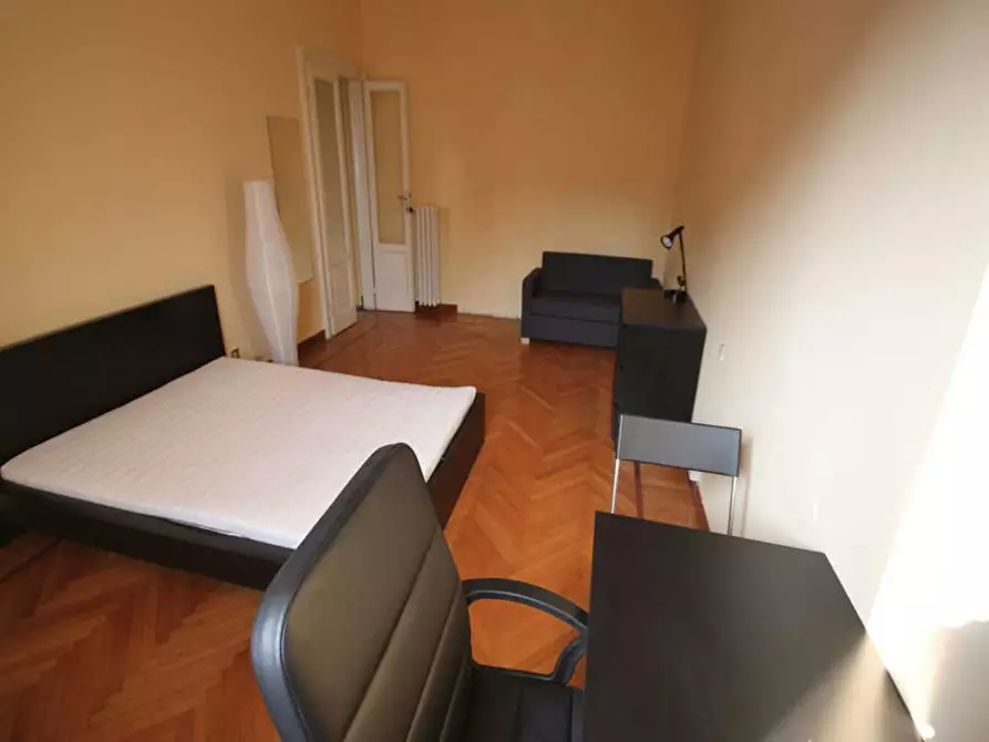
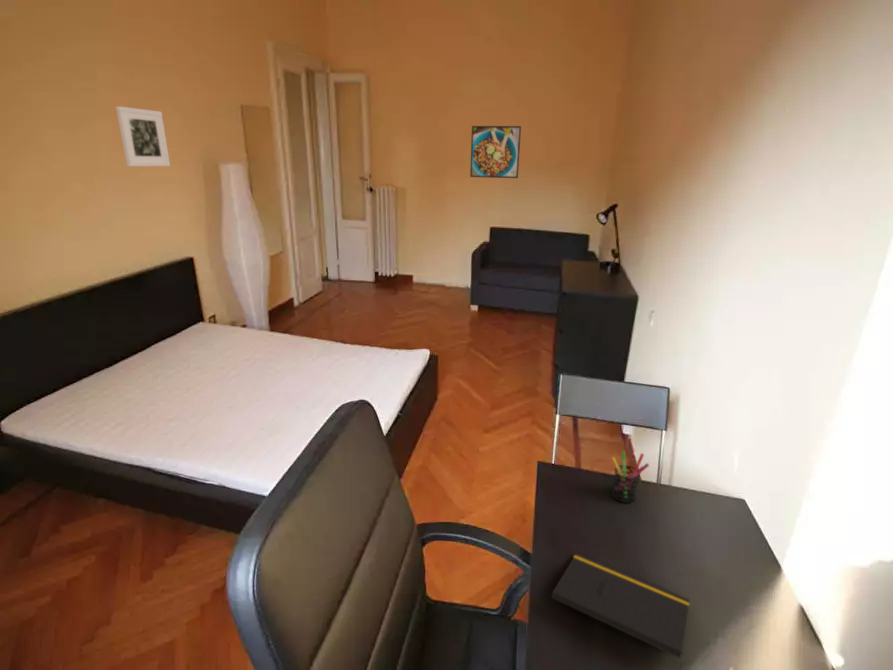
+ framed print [115,105,171,167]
+ notepad [551,552,691,670]
+ pen holder [610,450,650,504]
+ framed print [469,125,522,179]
